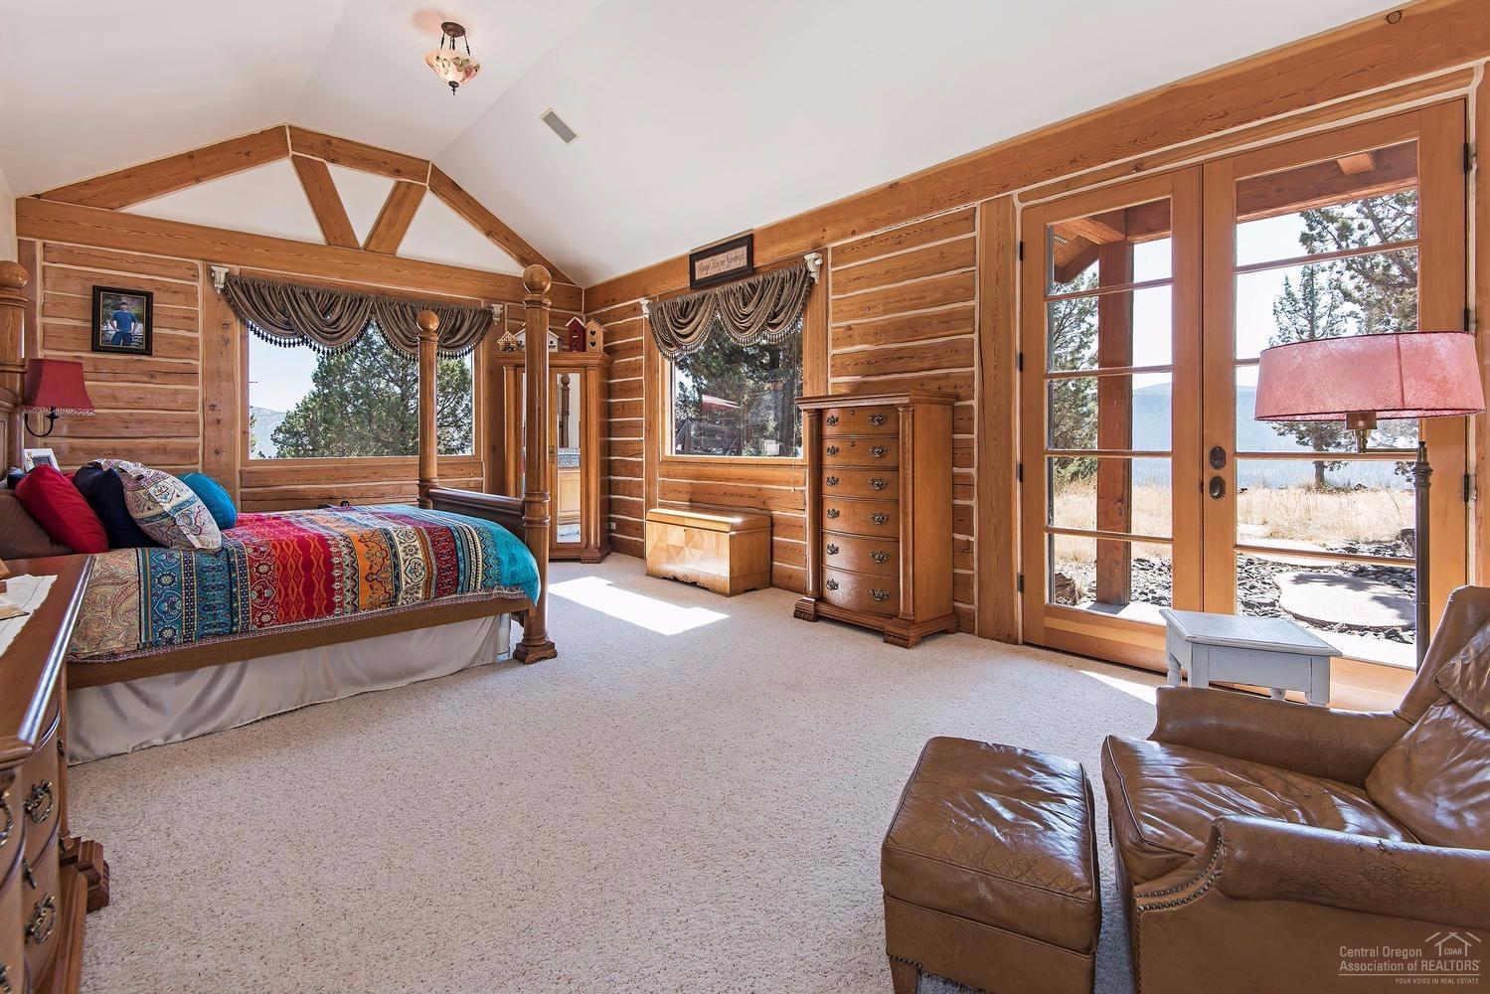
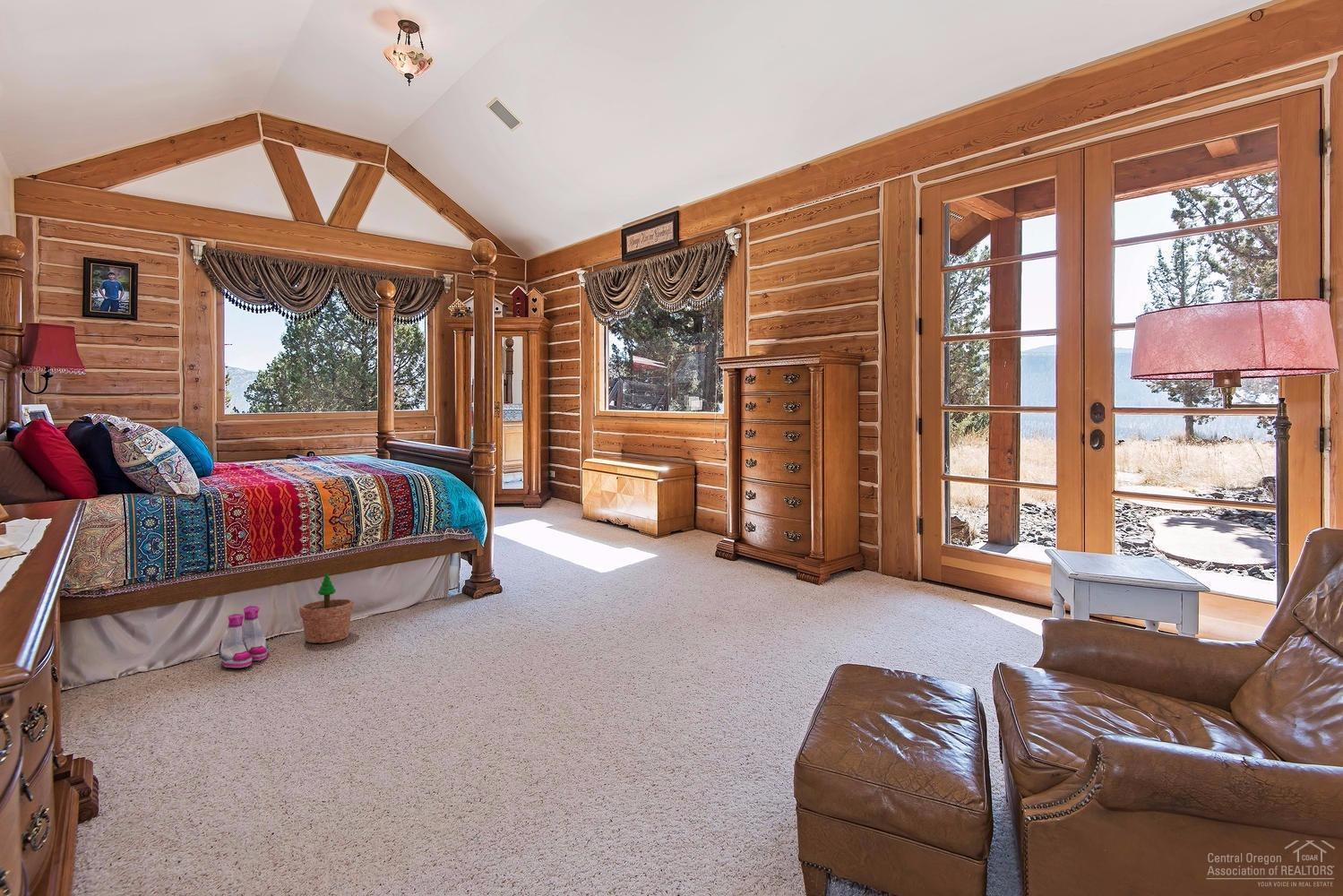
+ decorative plant [298,573,355,644]
+ boots [218,605,270,668]
